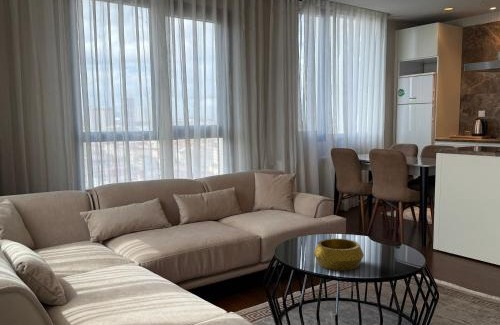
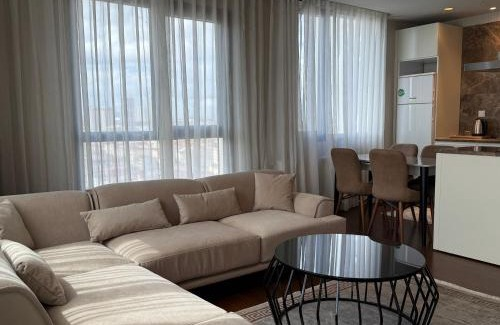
- decorative bowl [313,238,365,271]
